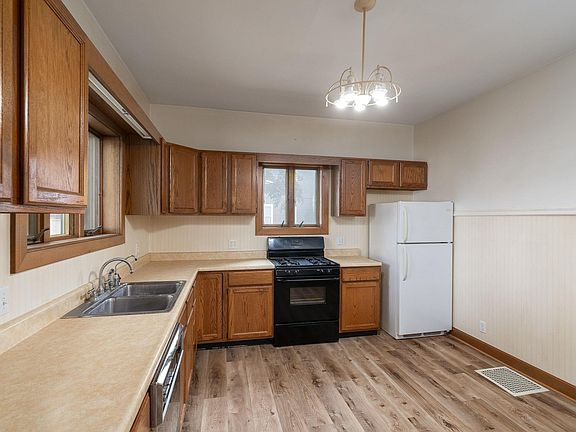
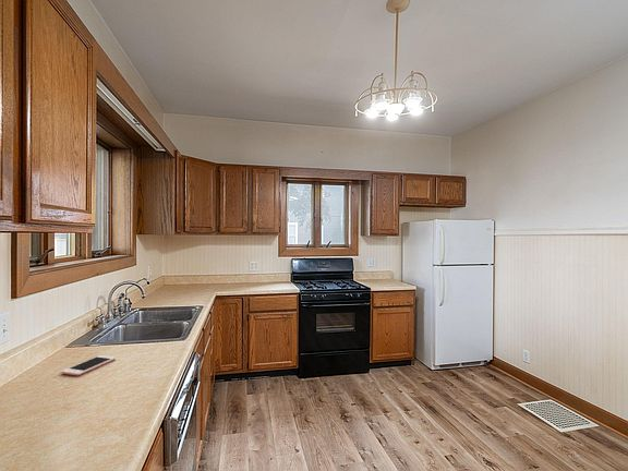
+ cell phone [60,354,117,376]
